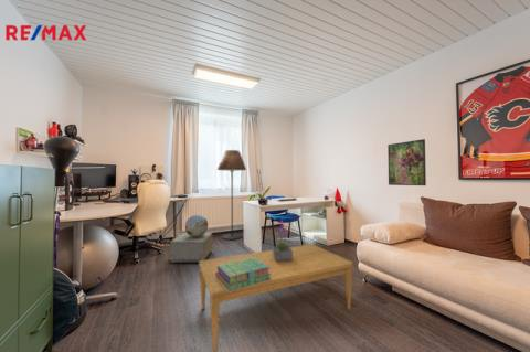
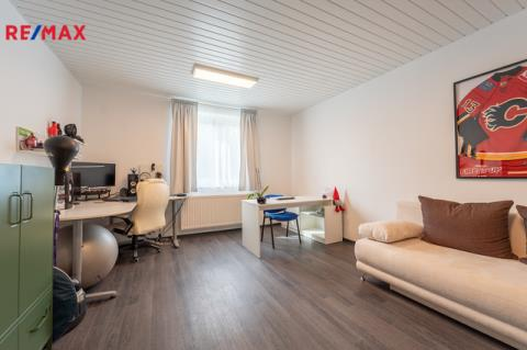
- potted plant [272,218,293,262]
- decorative sphere [184,214,209,237]
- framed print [386,138,427,186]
- cardboard box [169,232,213,264]
- stack of books [215,257,272,291]
- coffee table [198,243,354,352]
- floor lamp [216,149,247,241]
